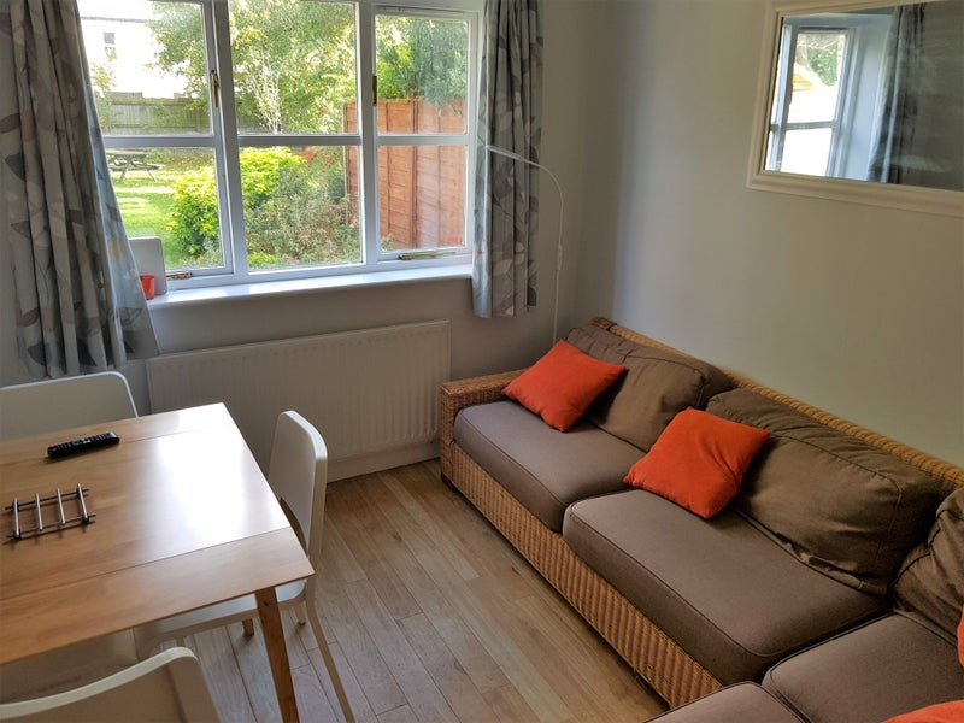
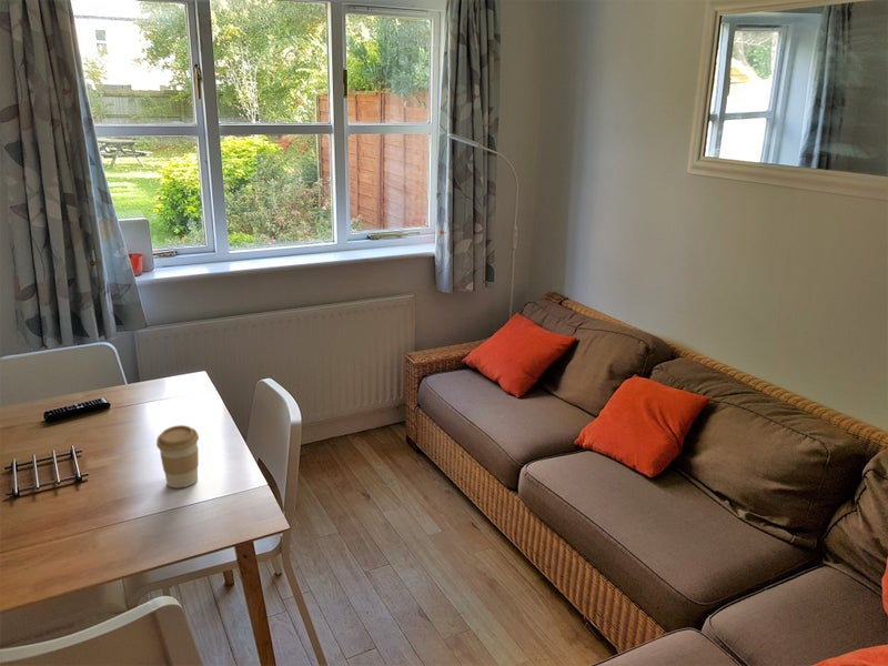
+ coffee cup [155,424,200,490]
